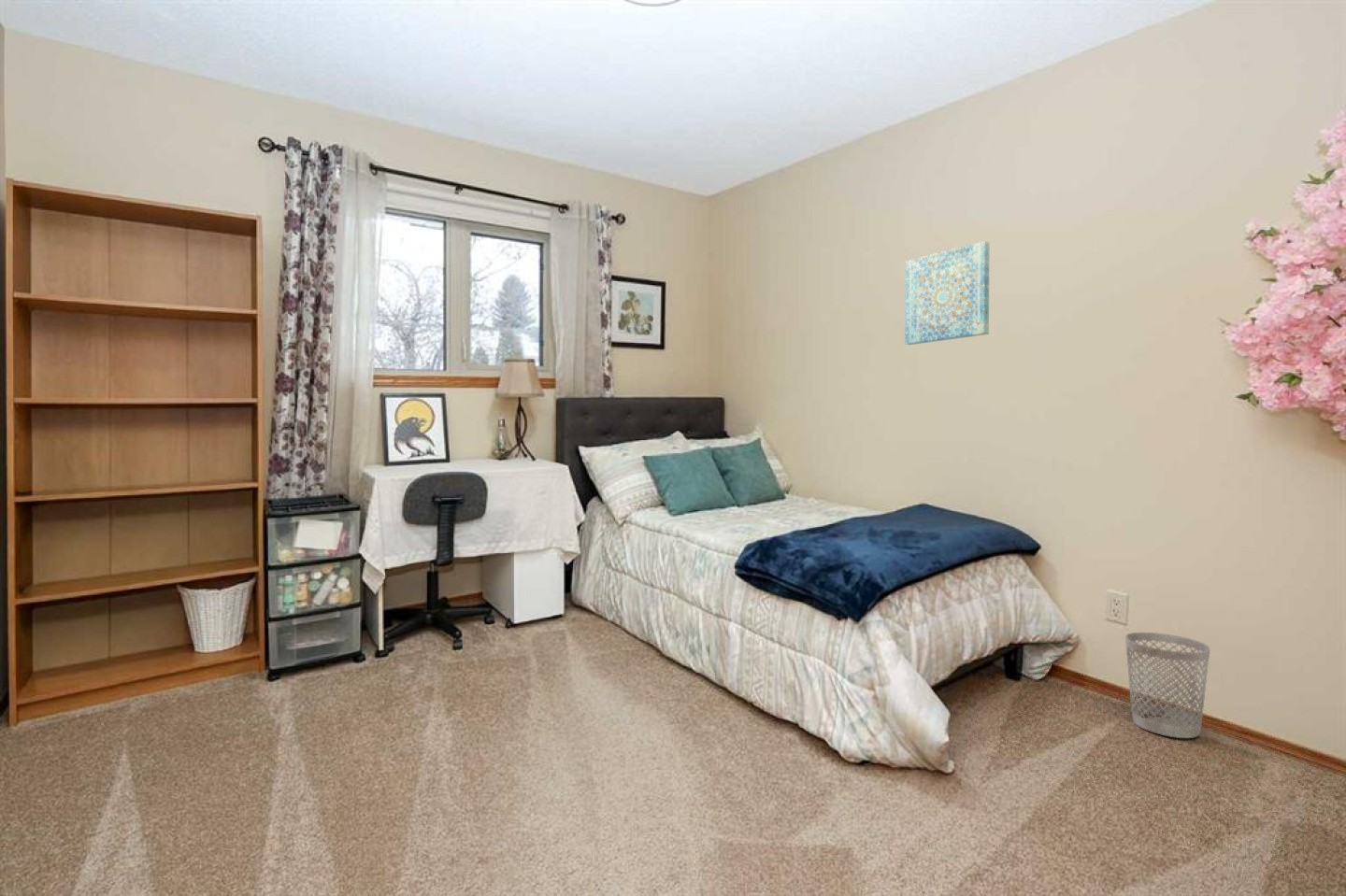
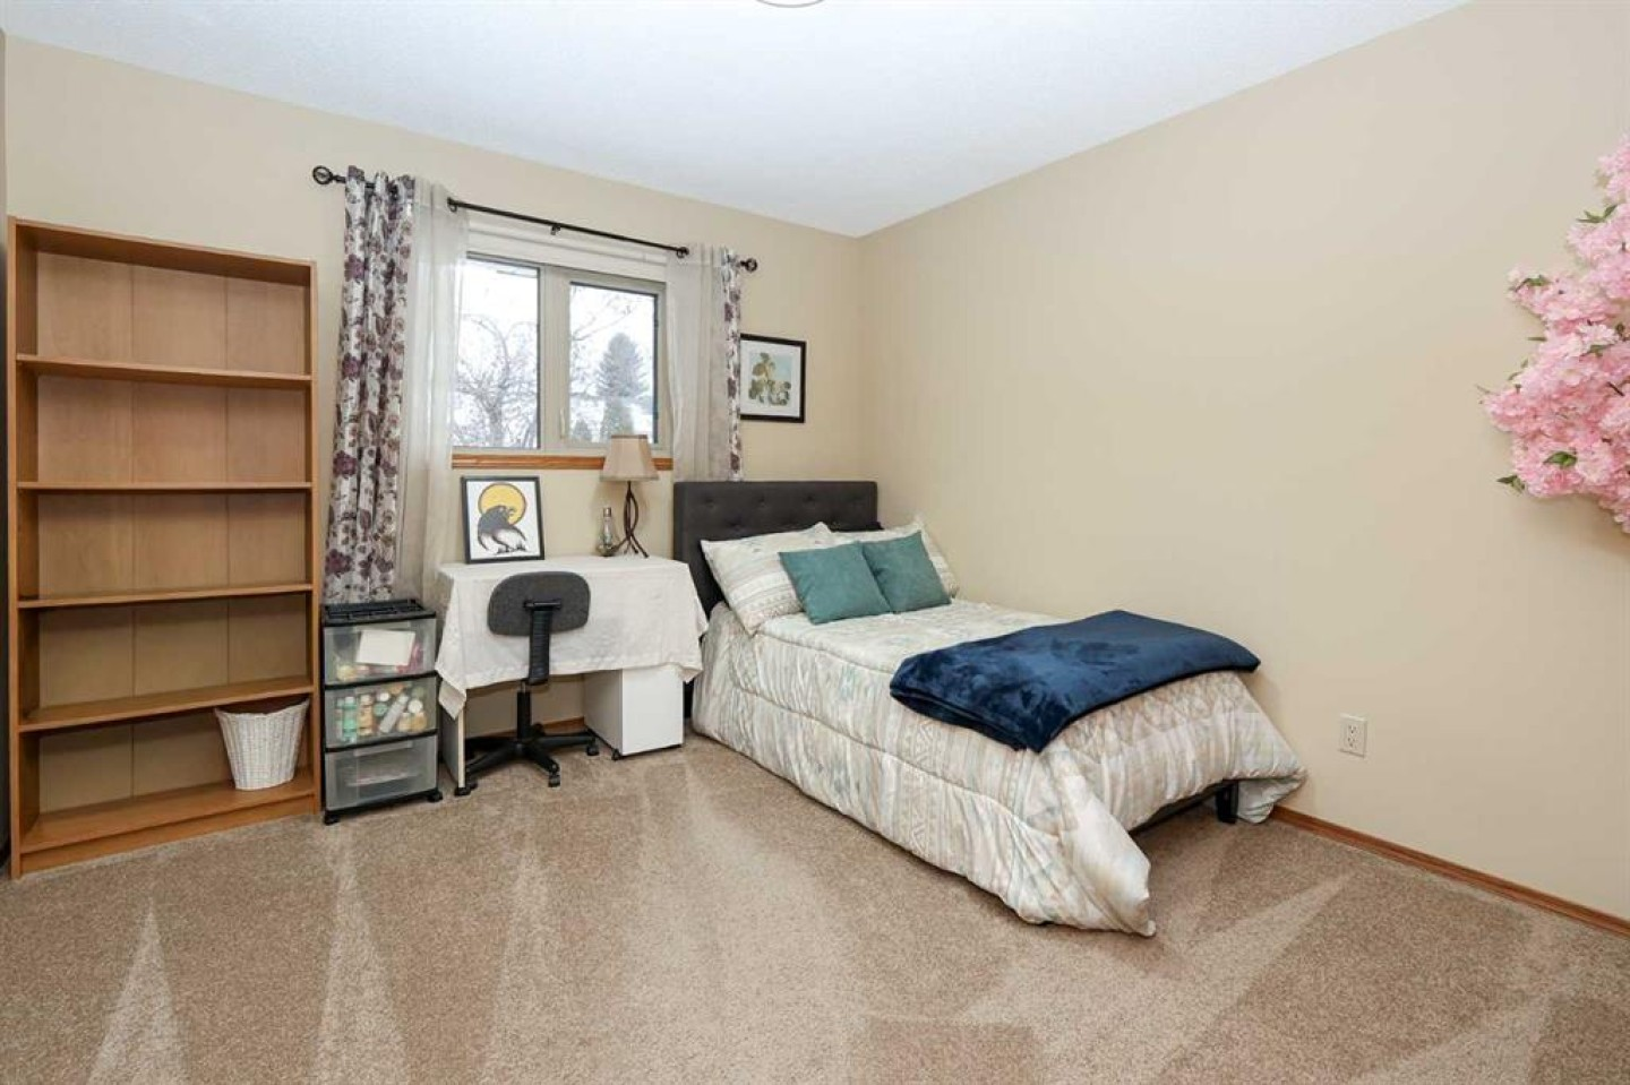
- wastebasket [1124,632,1211,739]
- wall art [904,240,990,346]
